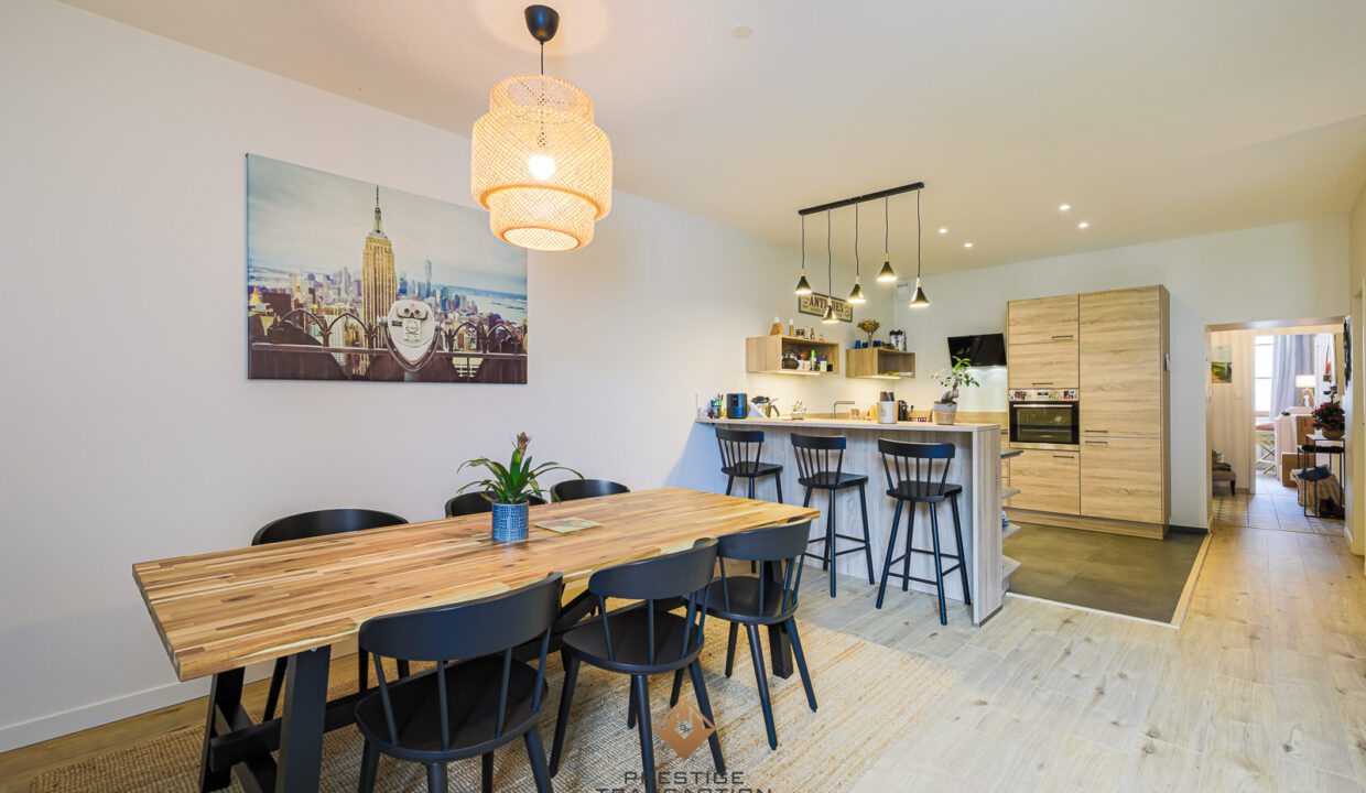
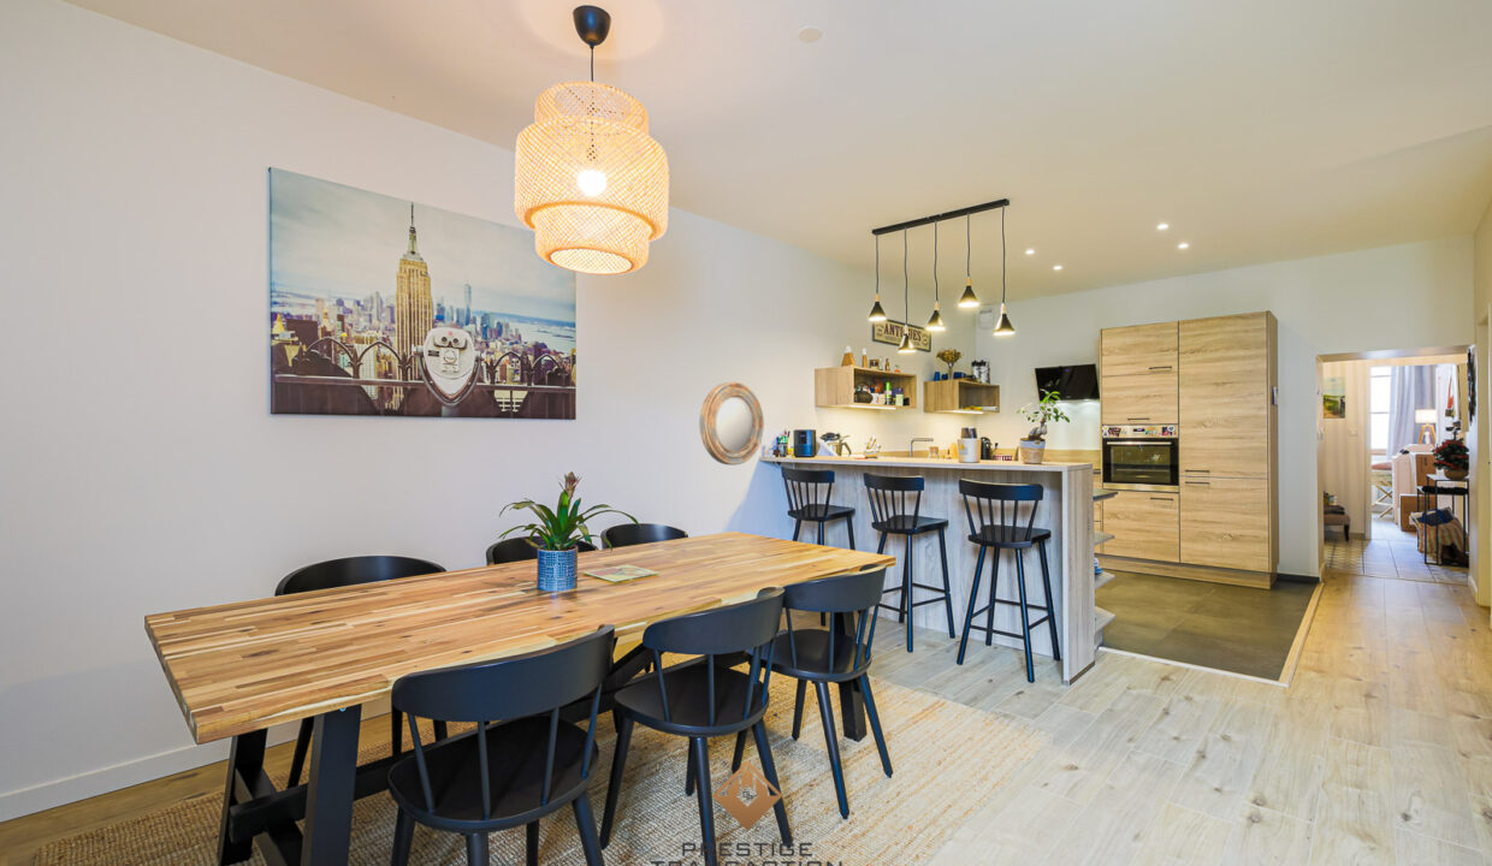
+ home mirror [698,381,765,465]
